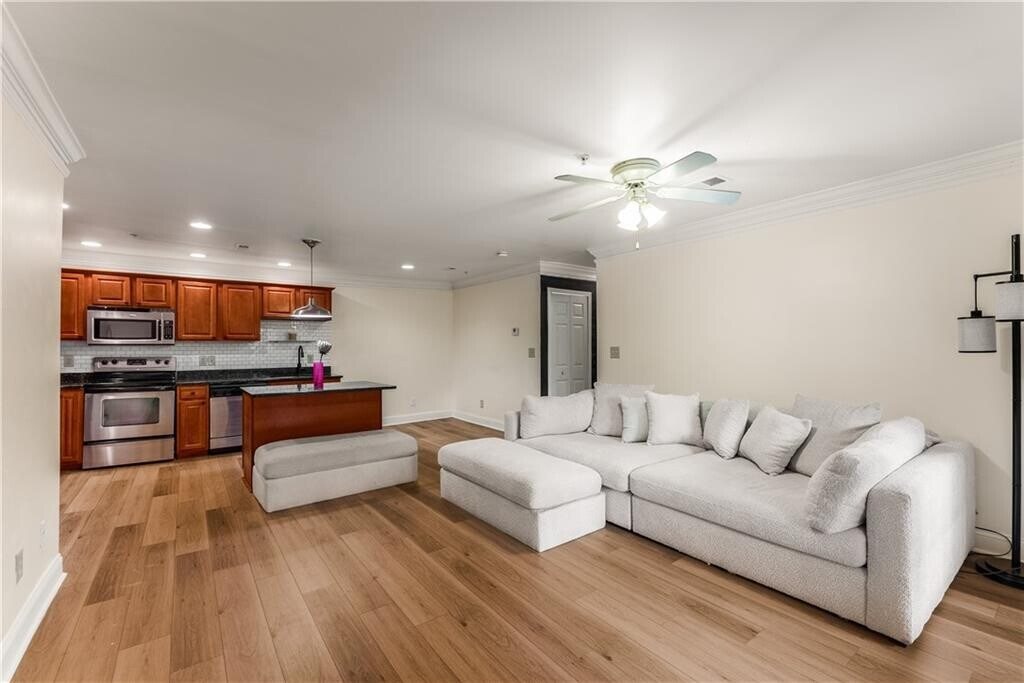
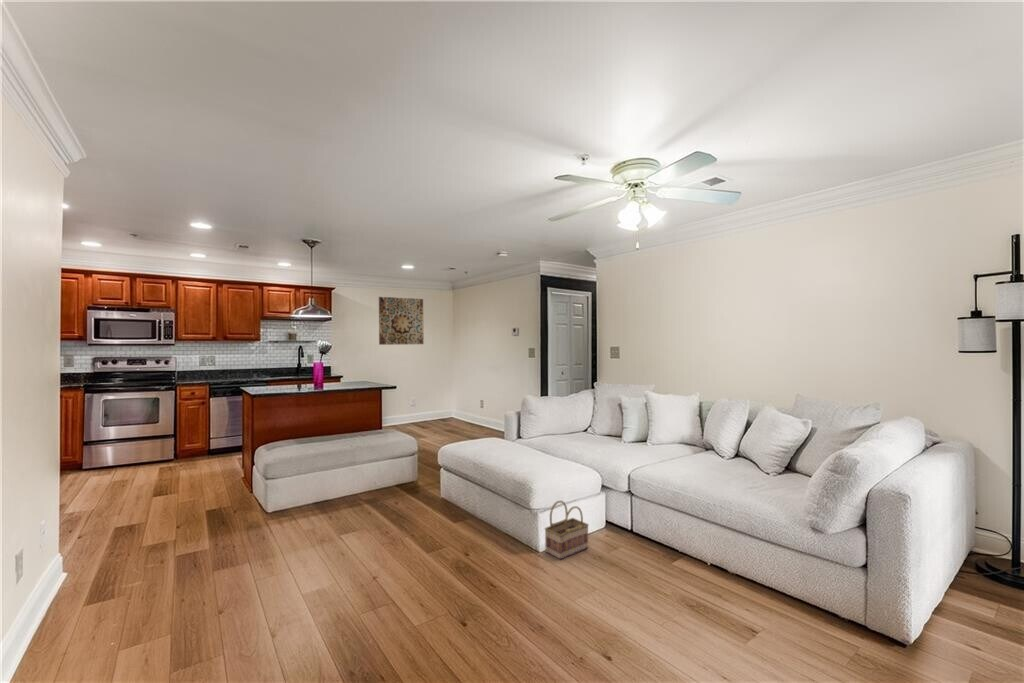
+ wall art [378,296,425,346]
+ basket [544,500,590,560]
